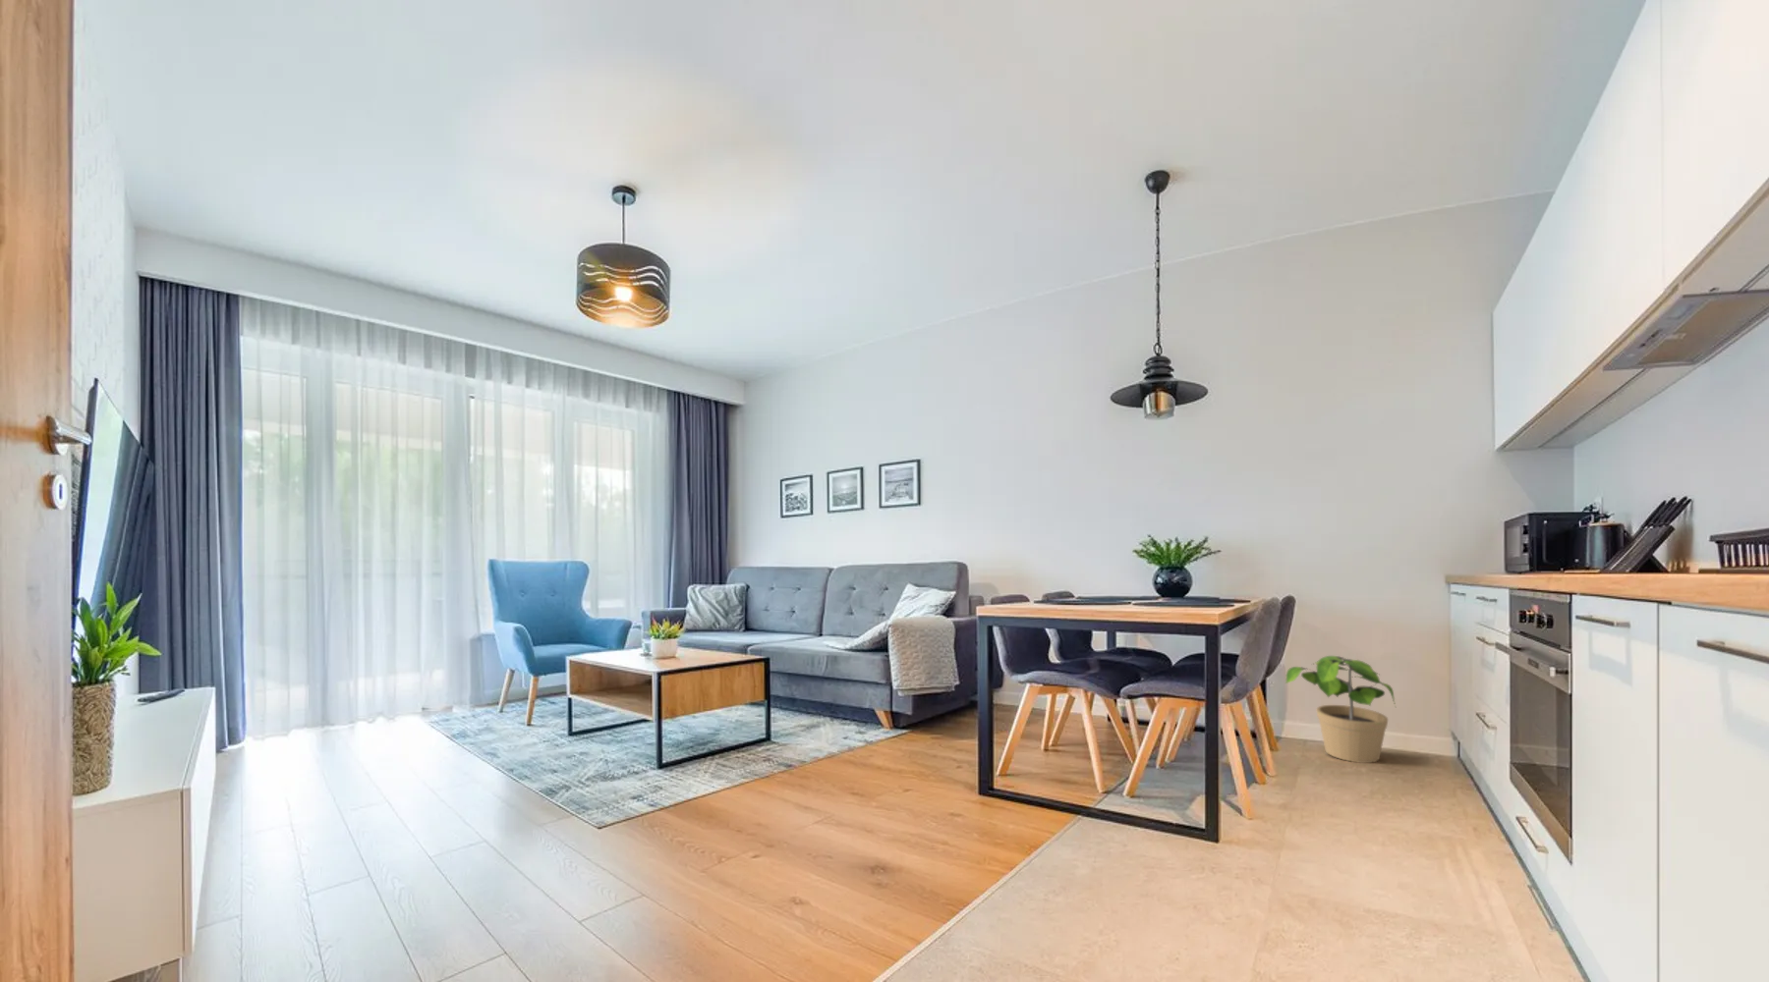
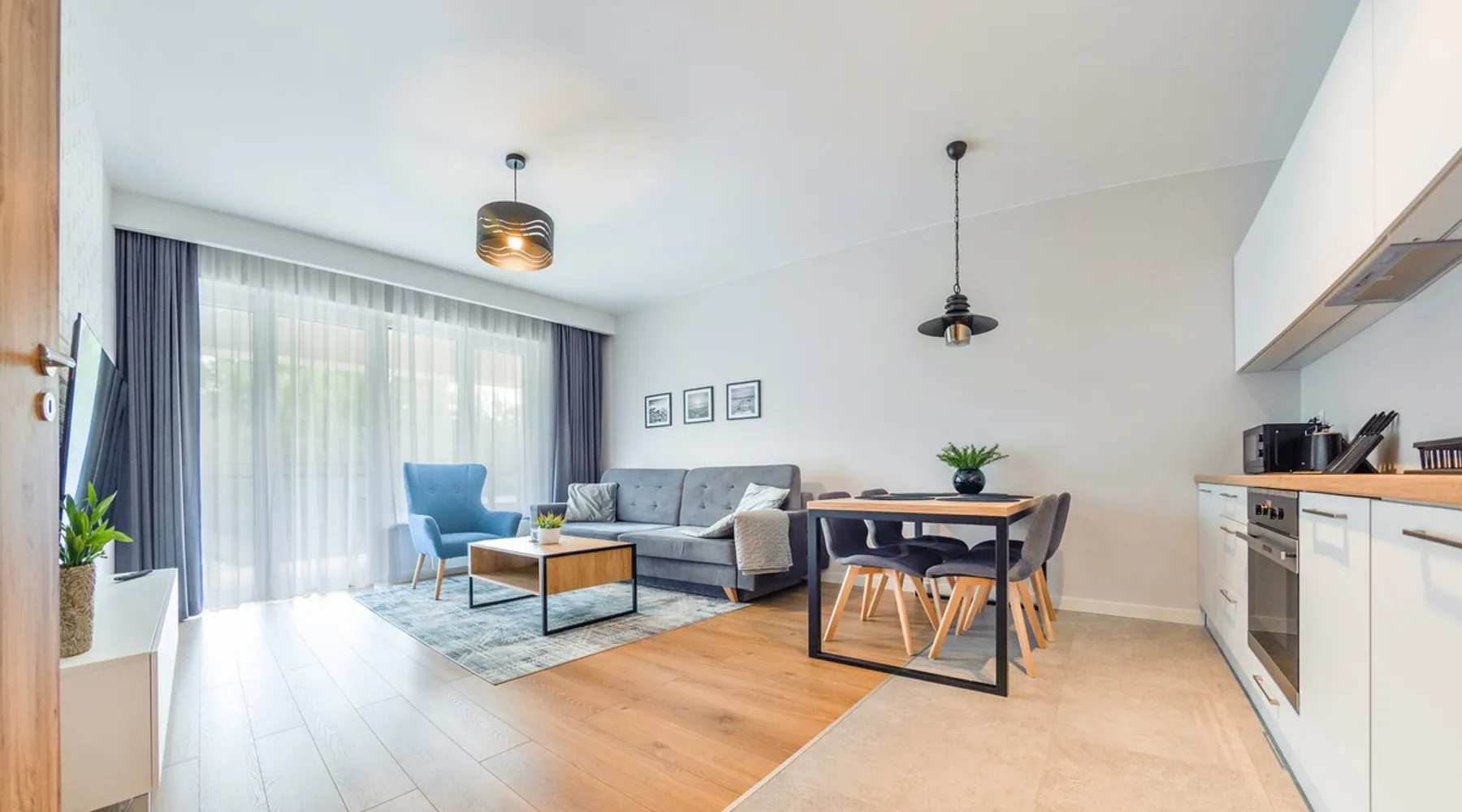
- potted plant [1285,655,1396,764]
